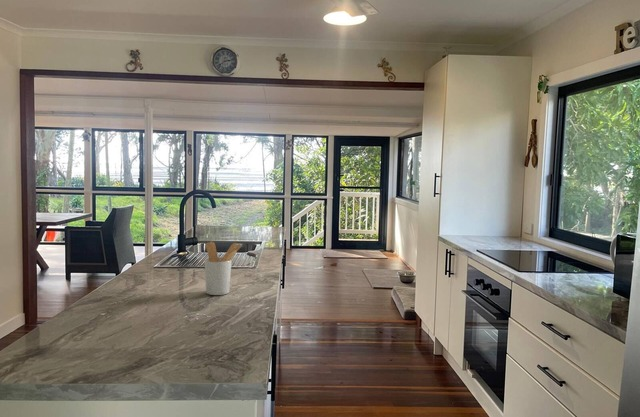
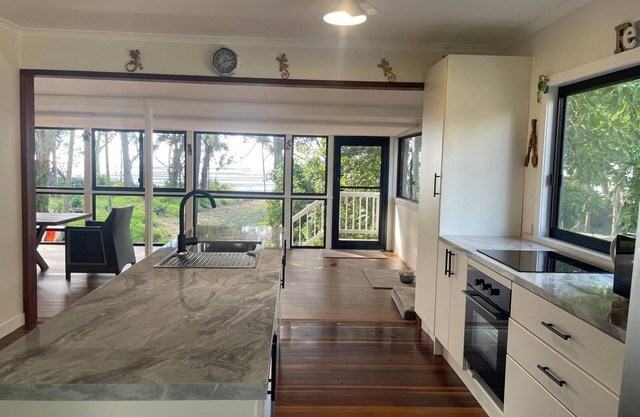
- utensil holder [203,240,243,296]
